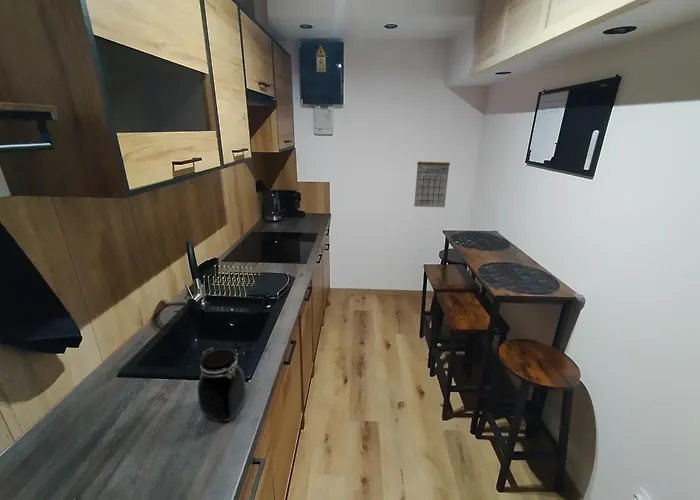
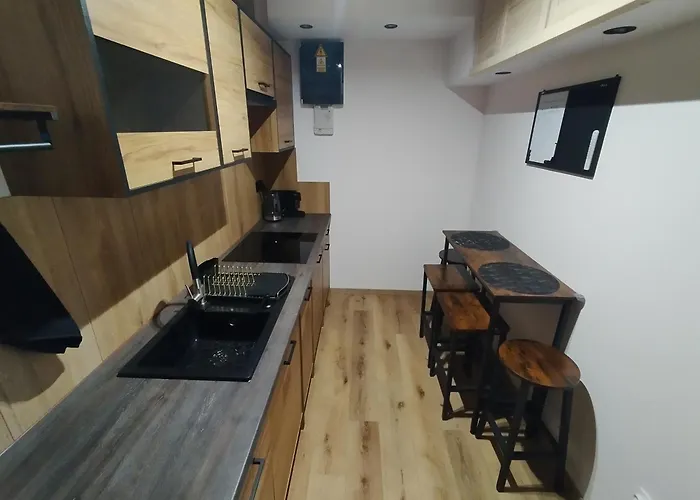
- calendar [413,155,451,208]
- jar [196,347,247,422]
